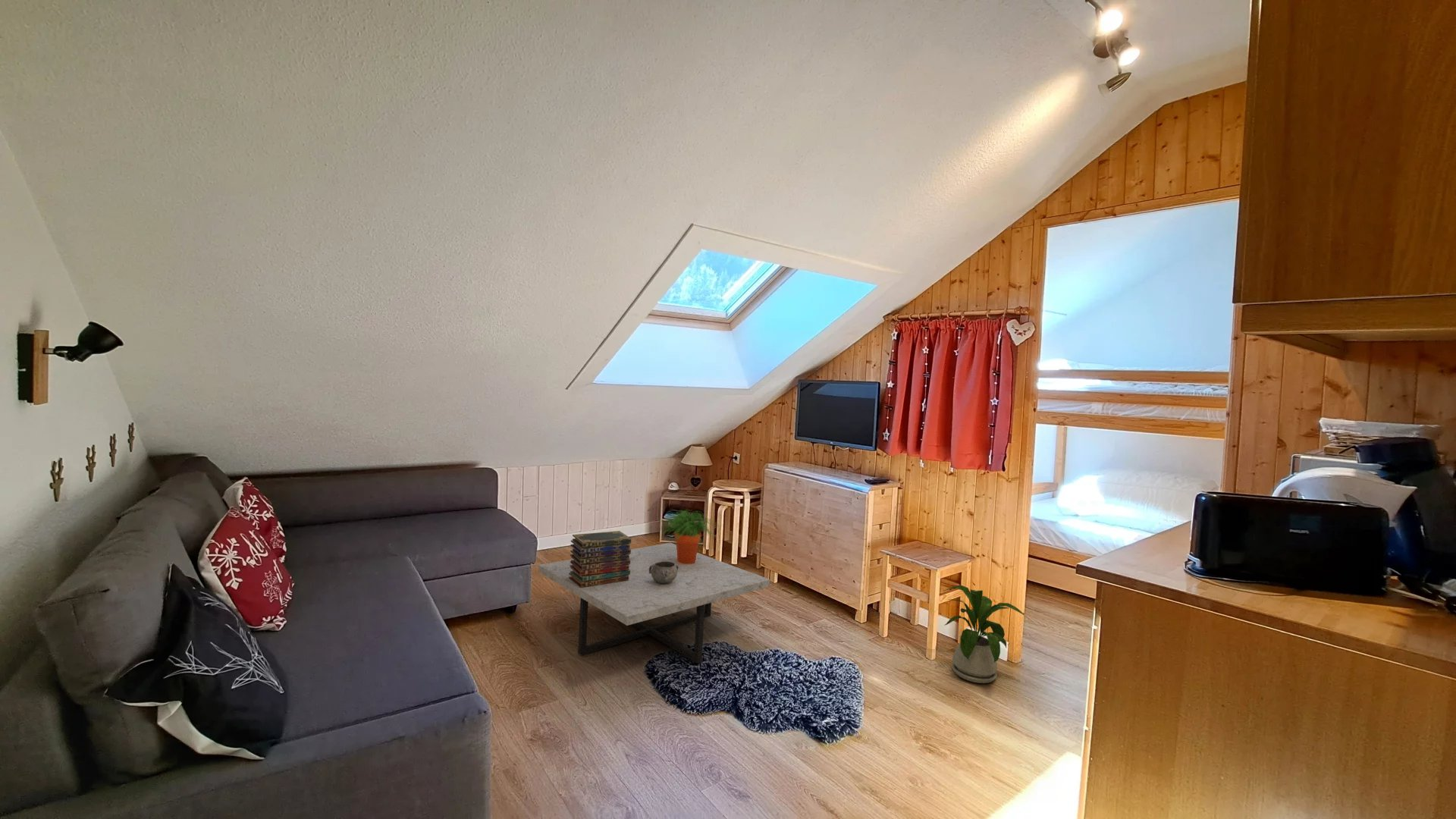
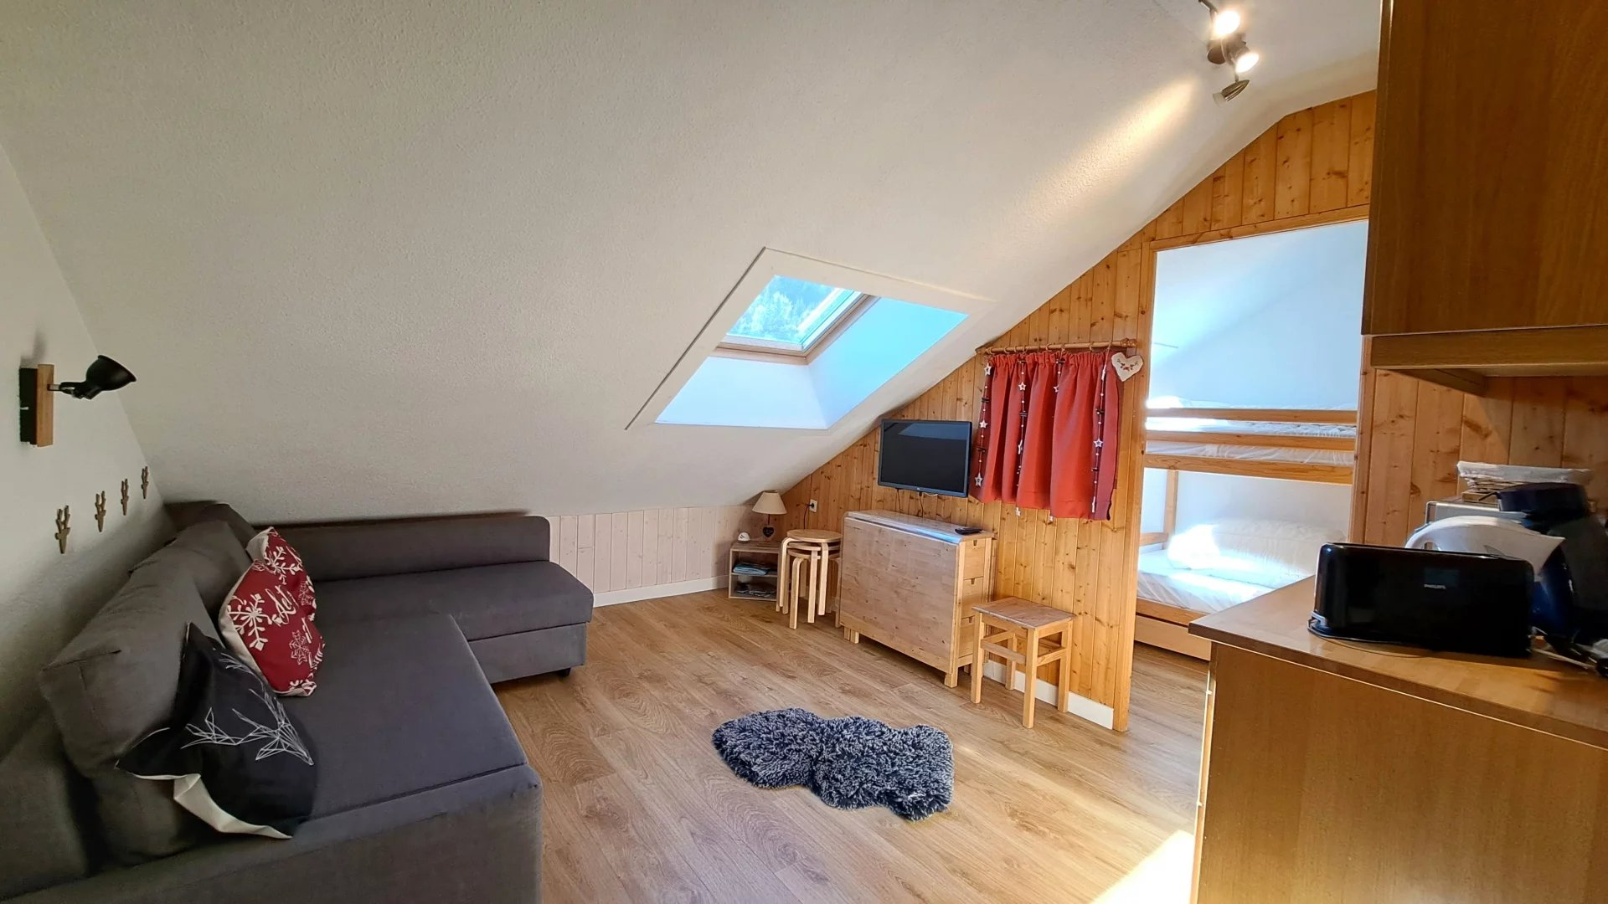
- decorative bowl [649,561,679,584]
- coffee table [538,542,770,664]
- potted plant [659,509,718,564]
- book stack [569,530,632,588]
- house plant [943,585,1025,684]
